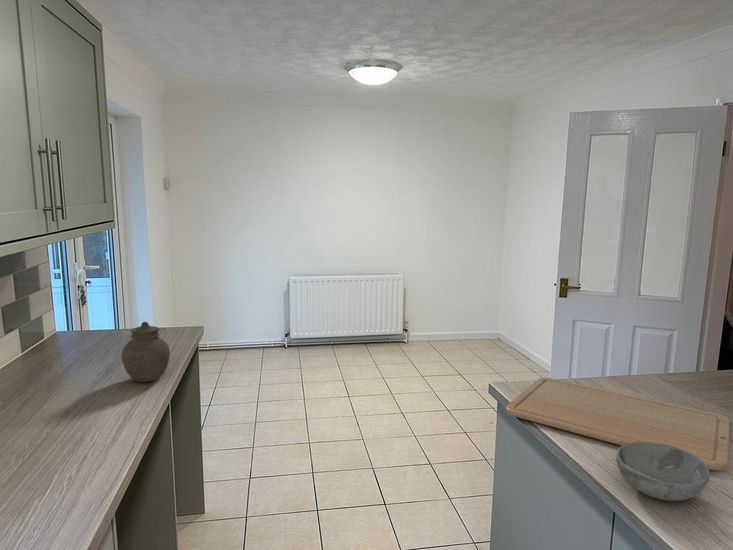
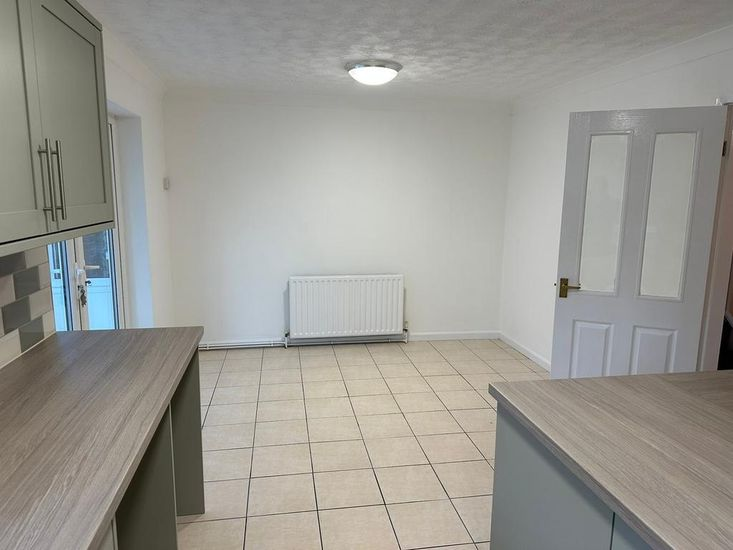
- jar [121,321,171,383]
- chopping board [505,377,731,471]
- bowl [615,441,711,502]
